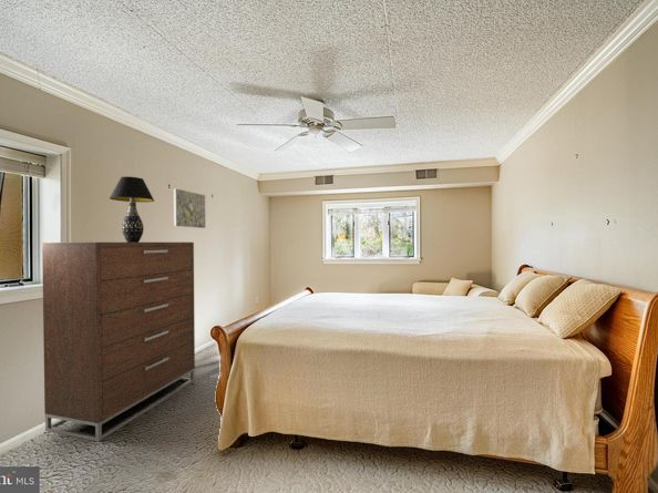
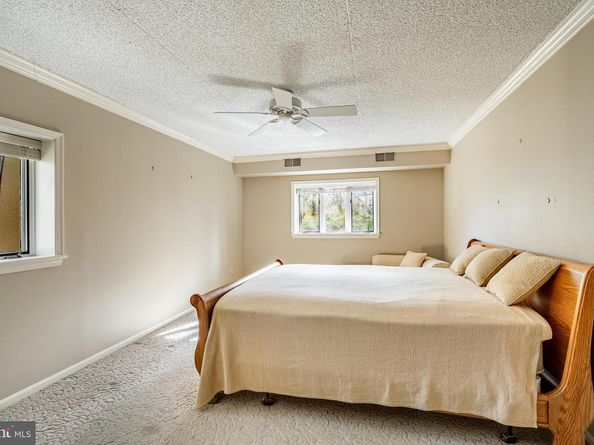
- table lamp [109,175,155,243]
- dresser [41,242,196,442]
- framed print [173,187,206,229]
